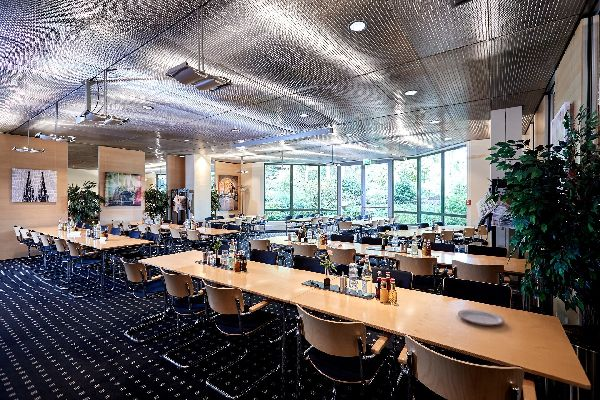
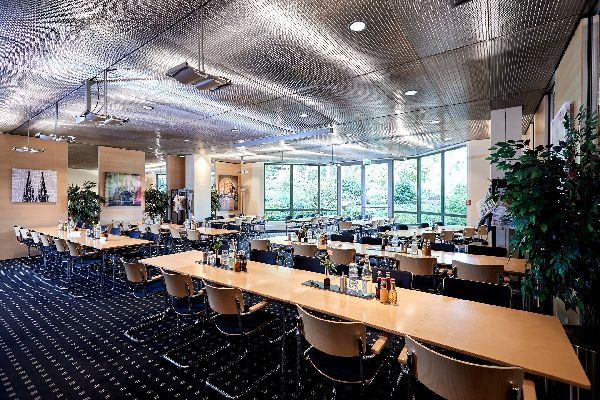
- plate [457,308,506,326]
